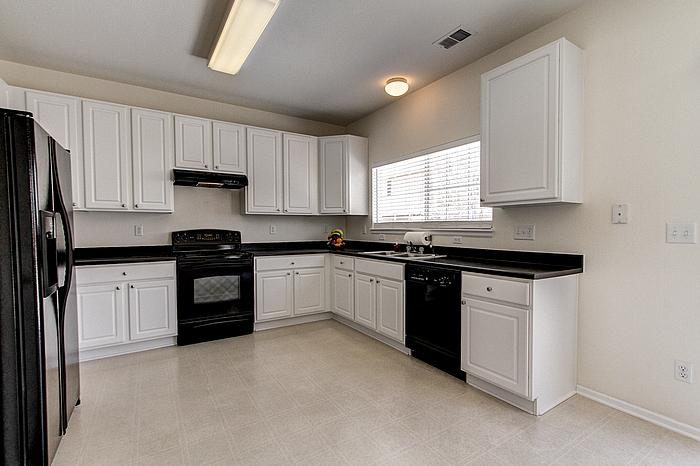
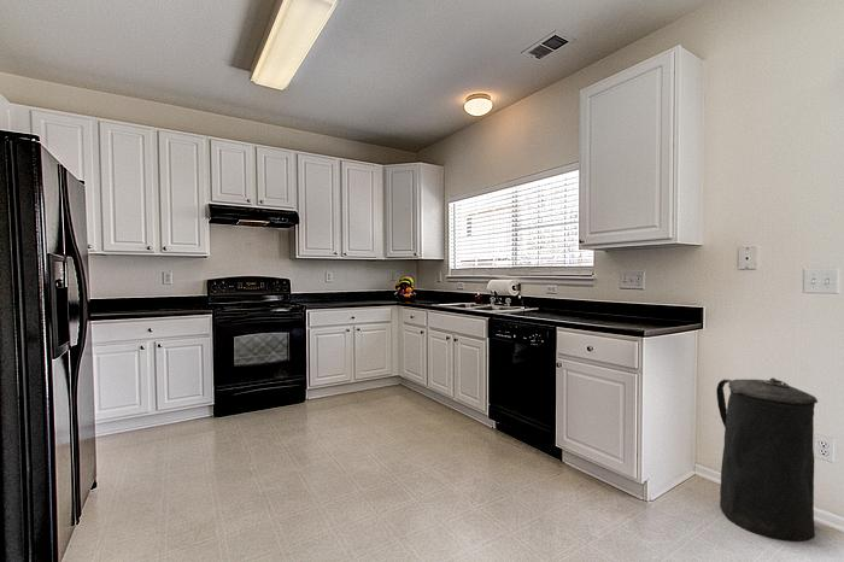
+ trash can [715,376,819,543]
